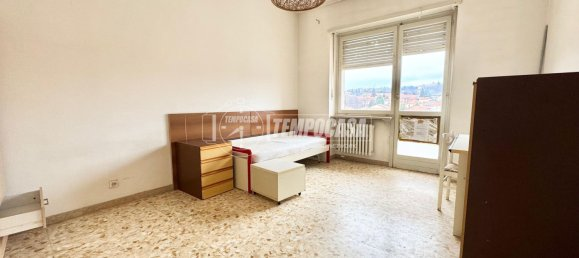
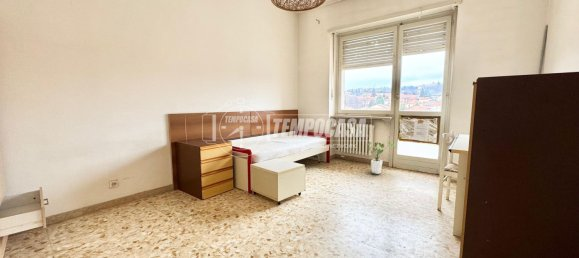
+ house plant [366,141,396,175]
